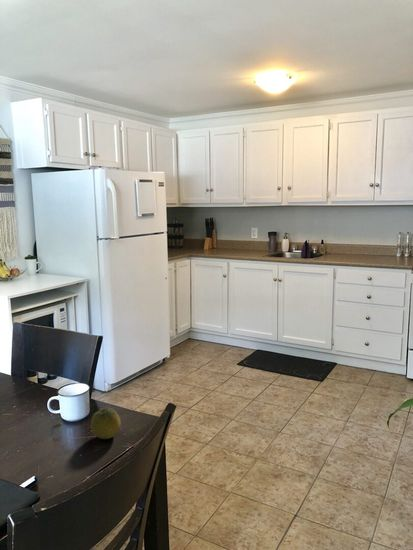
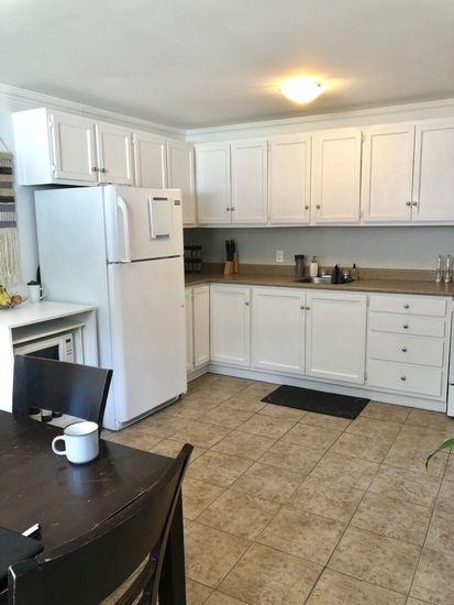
- fruit [90,407,121,440]
